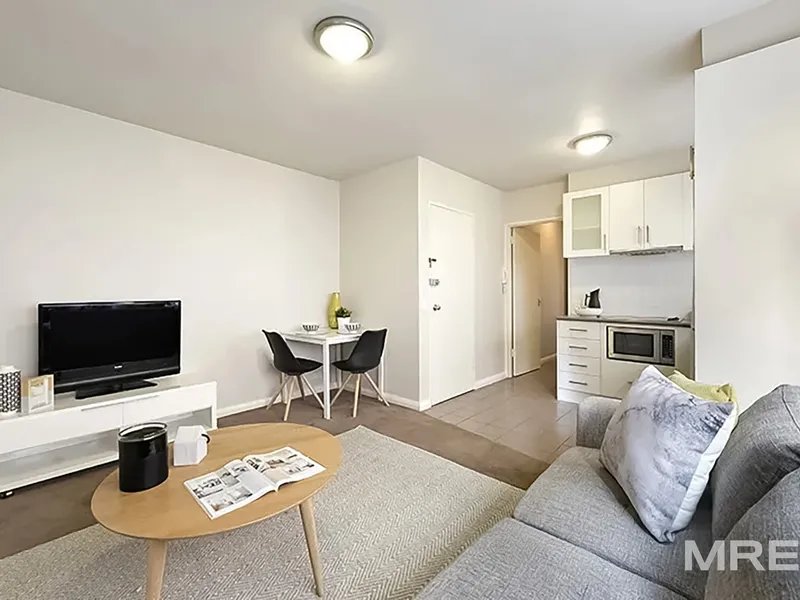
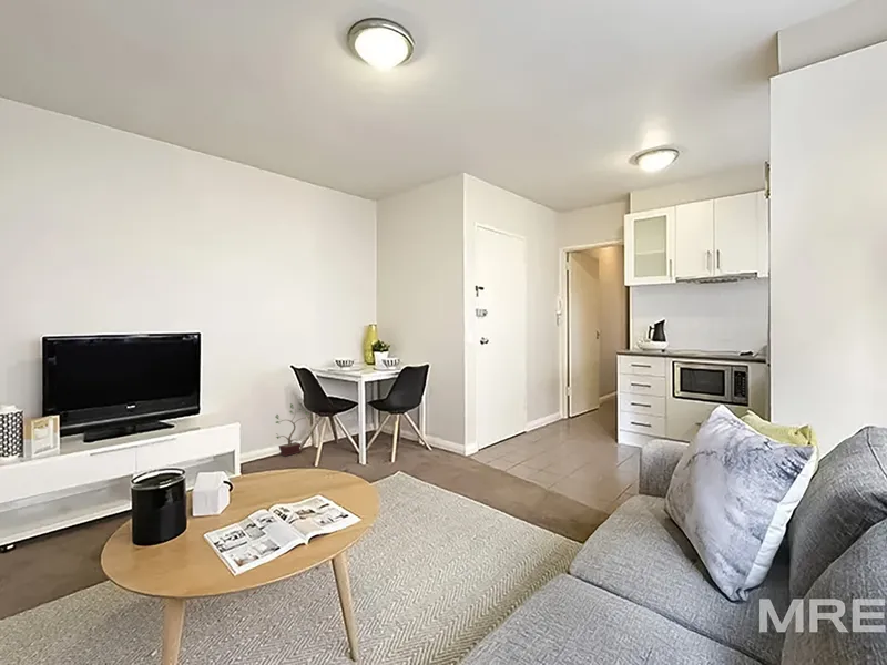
+ potted plant [274,402,314,457]
